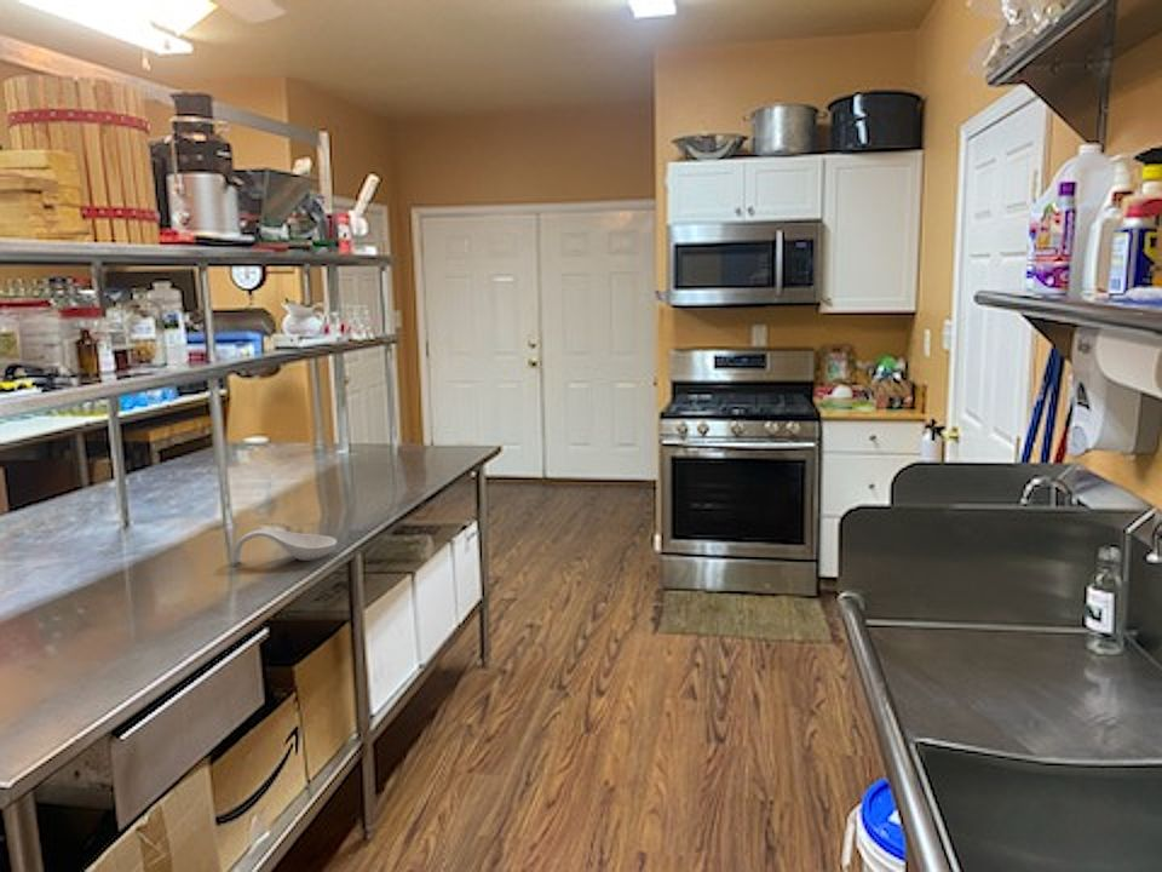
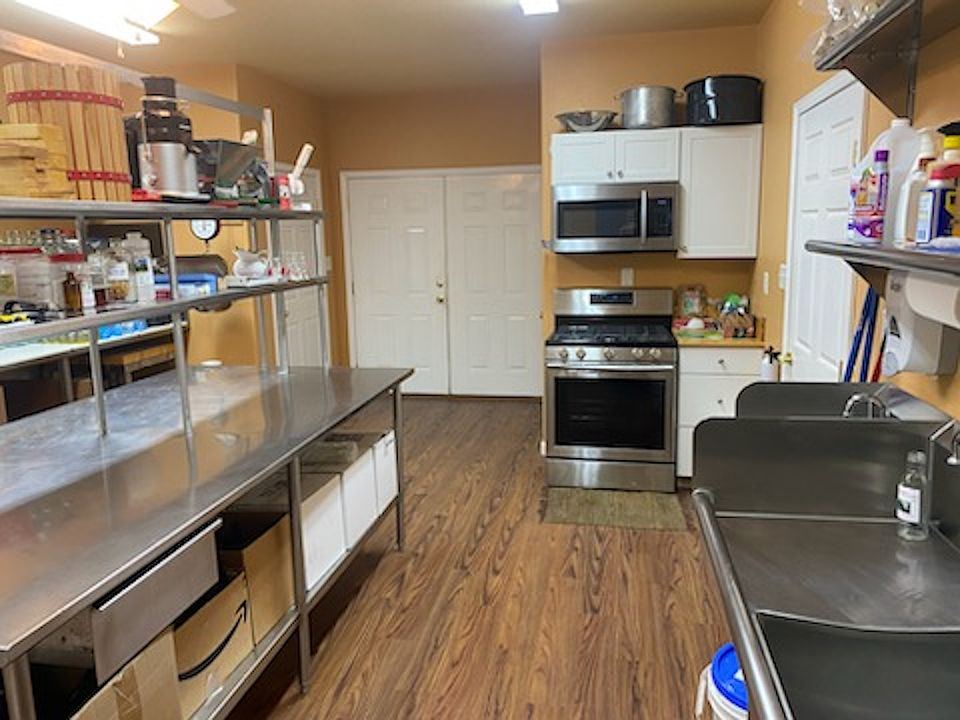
- spoon rest [231,528,338,564]
